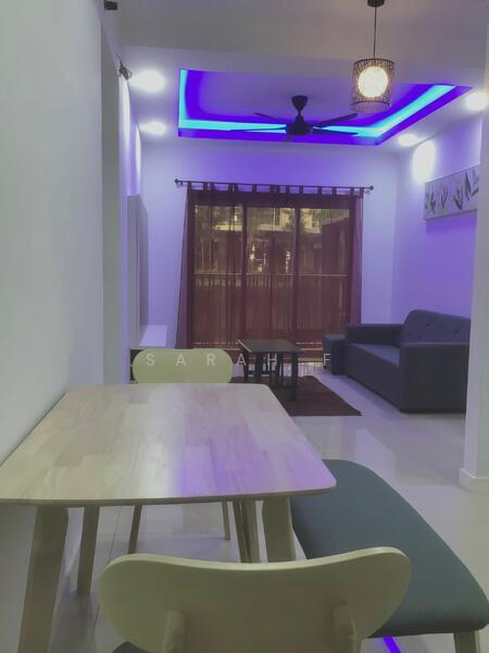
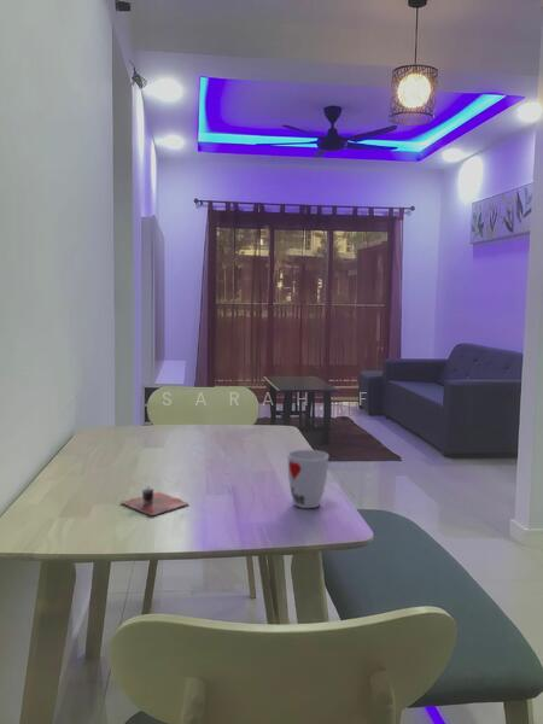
+ cup [119,485,189,516]
+ cup [286,449,329,509]
